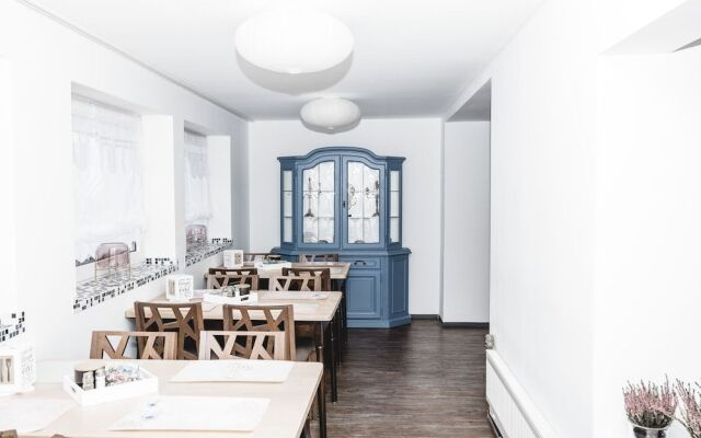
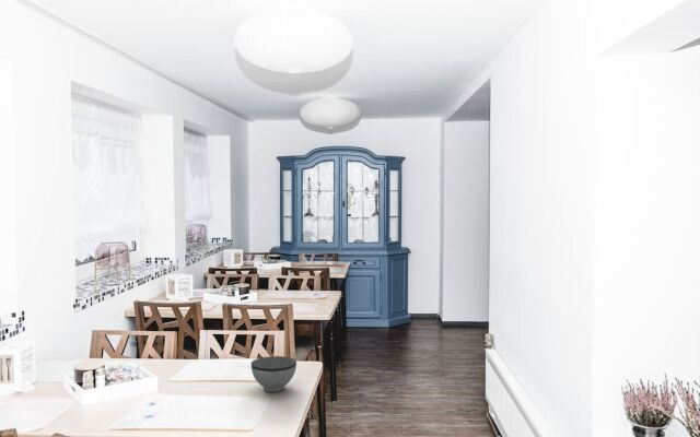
+ bowl [250,355,298,393]
